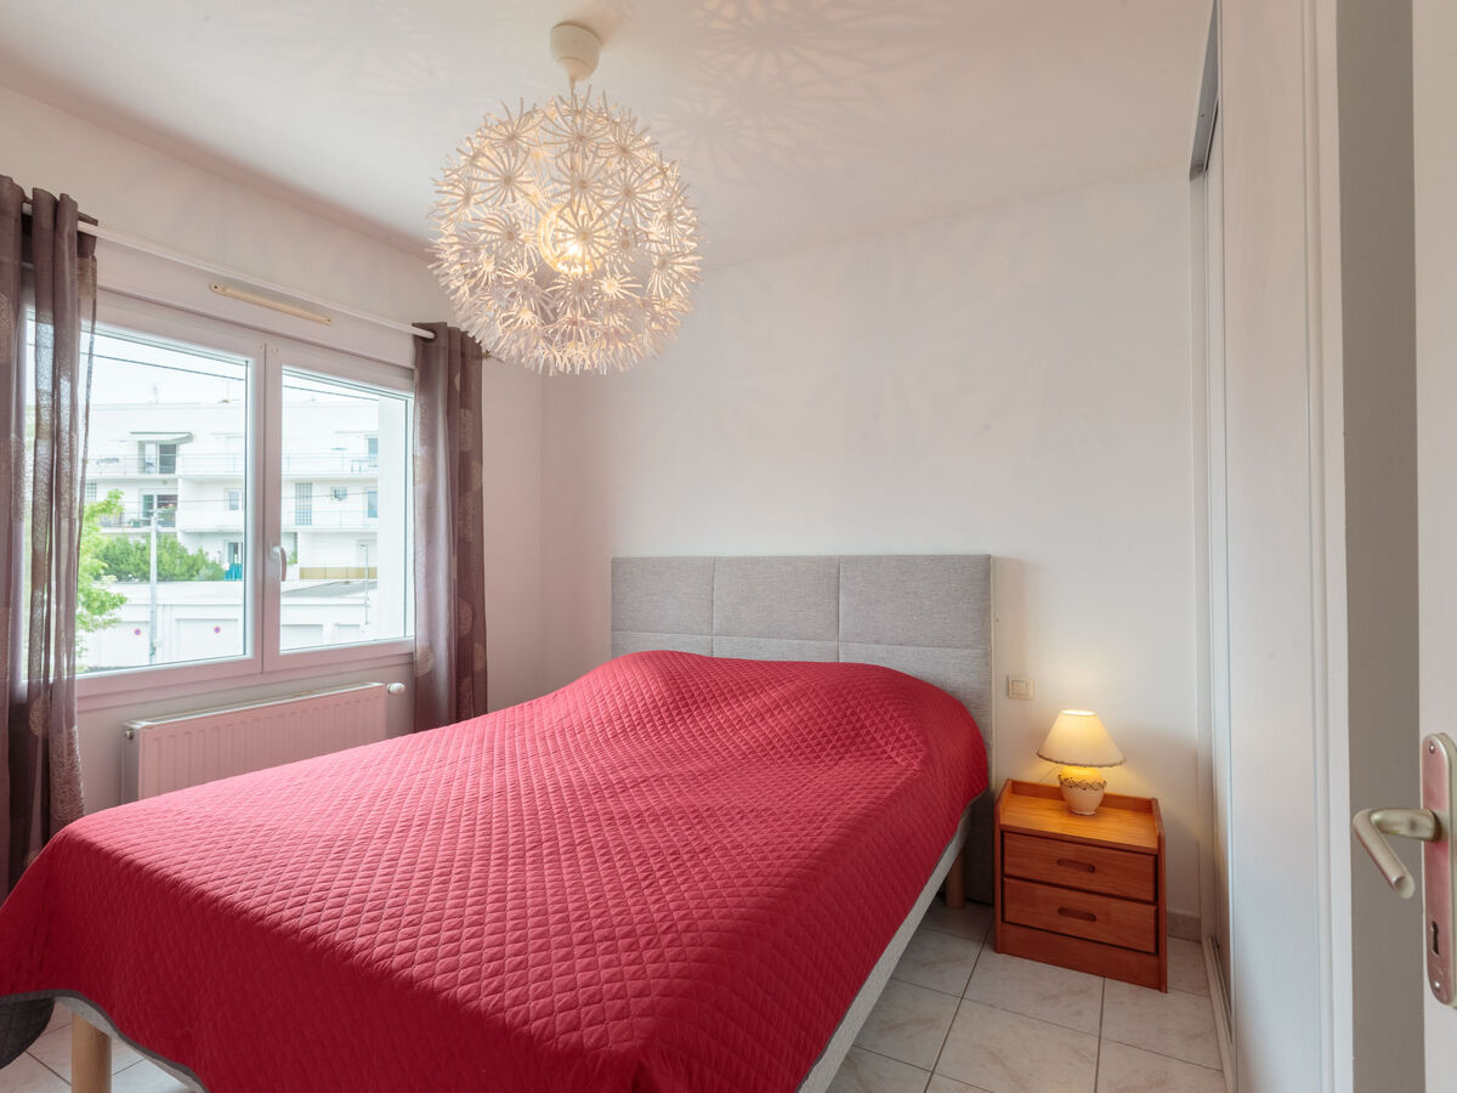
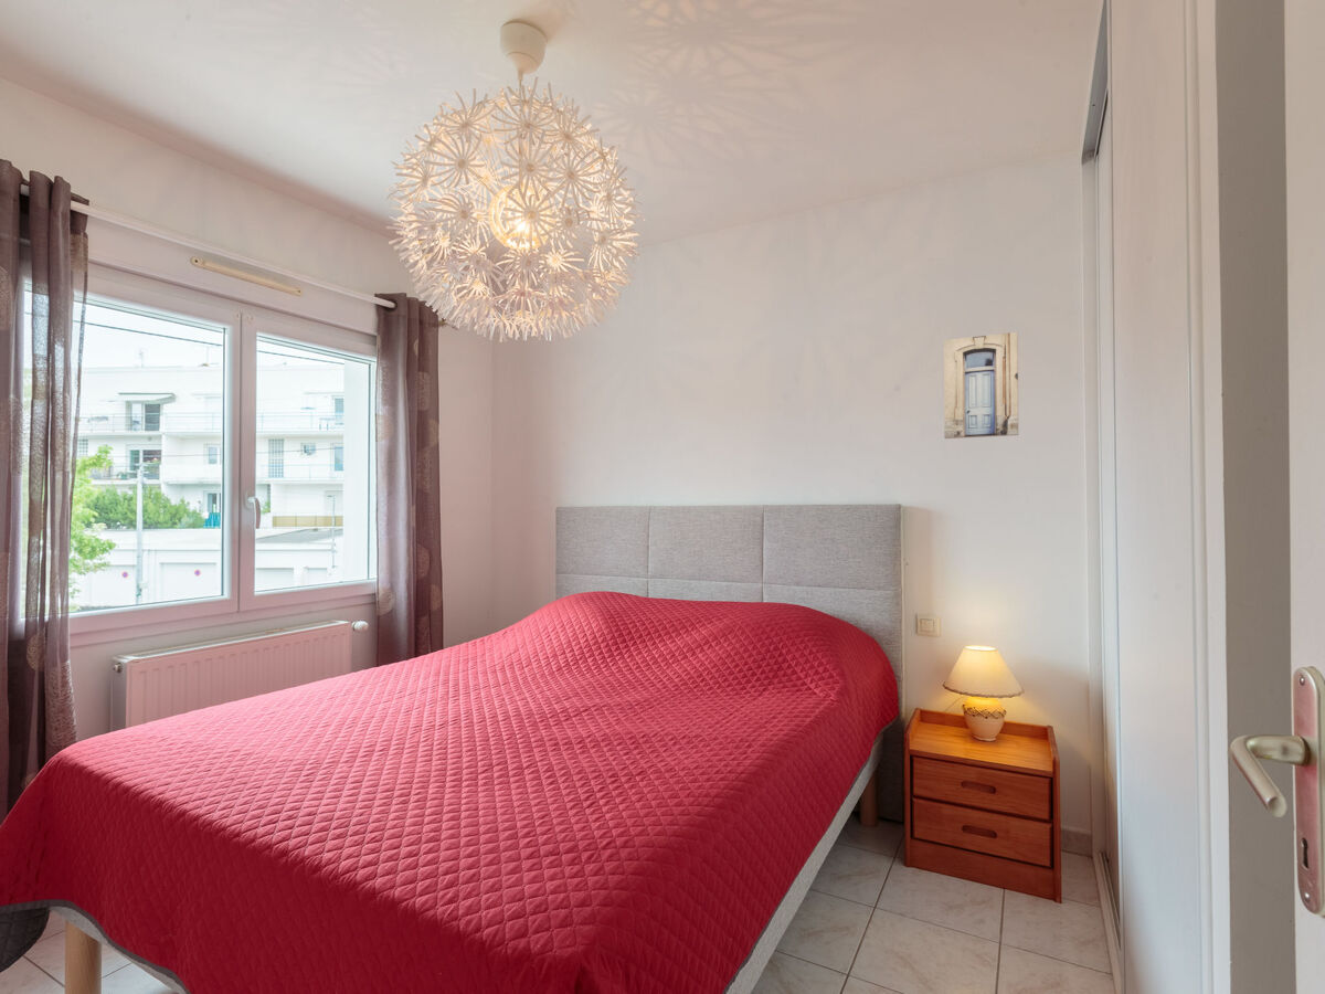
+ wall art [943,331,1019,440]
